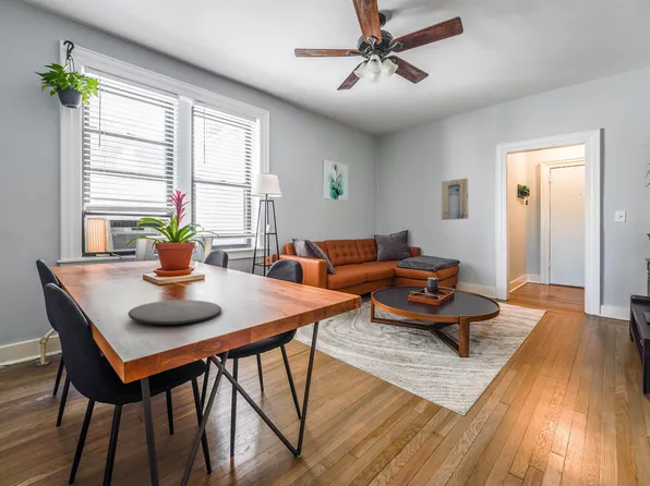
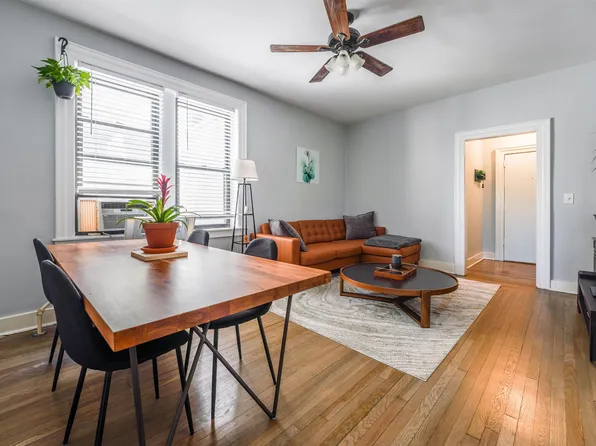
- wall art [441,178,470,221]
- plate [127,299,222,326]
